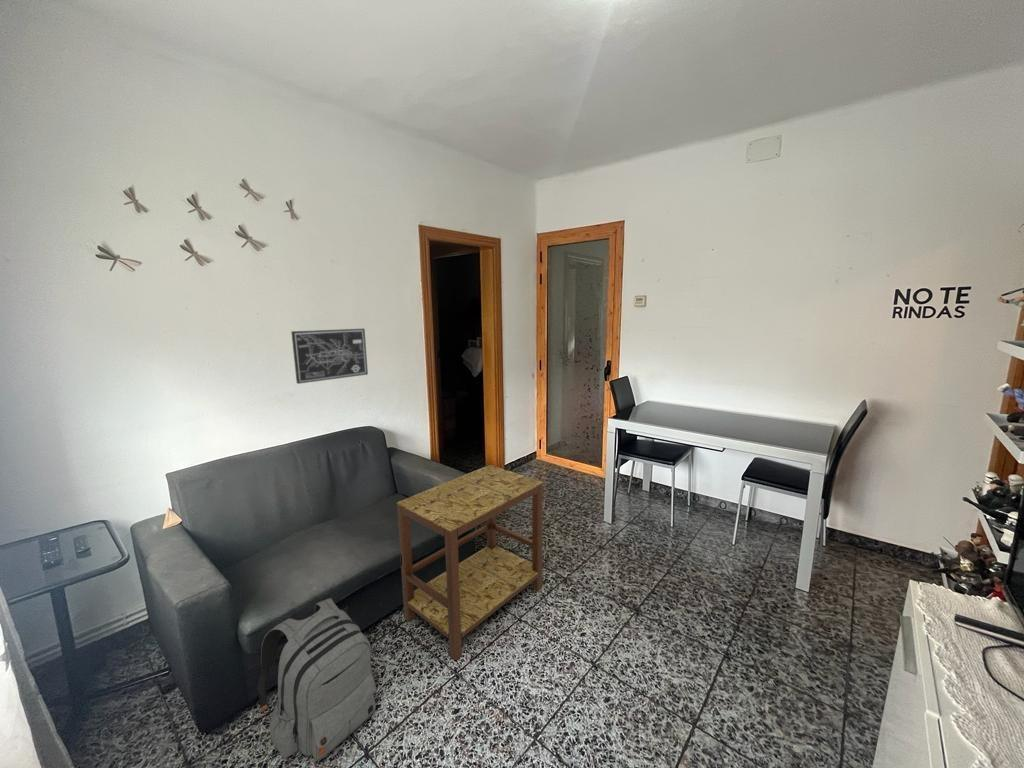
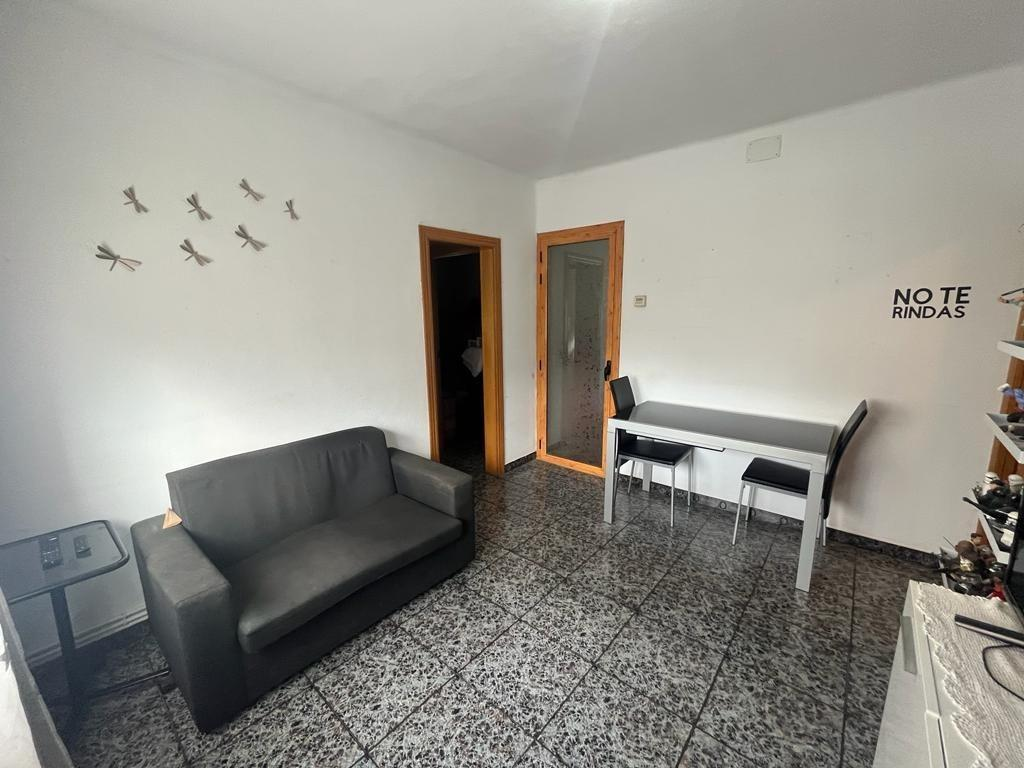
- wall art [290,328,369,385]
- side table [396,464,544,661]
- backpack [257,597,377,762]
